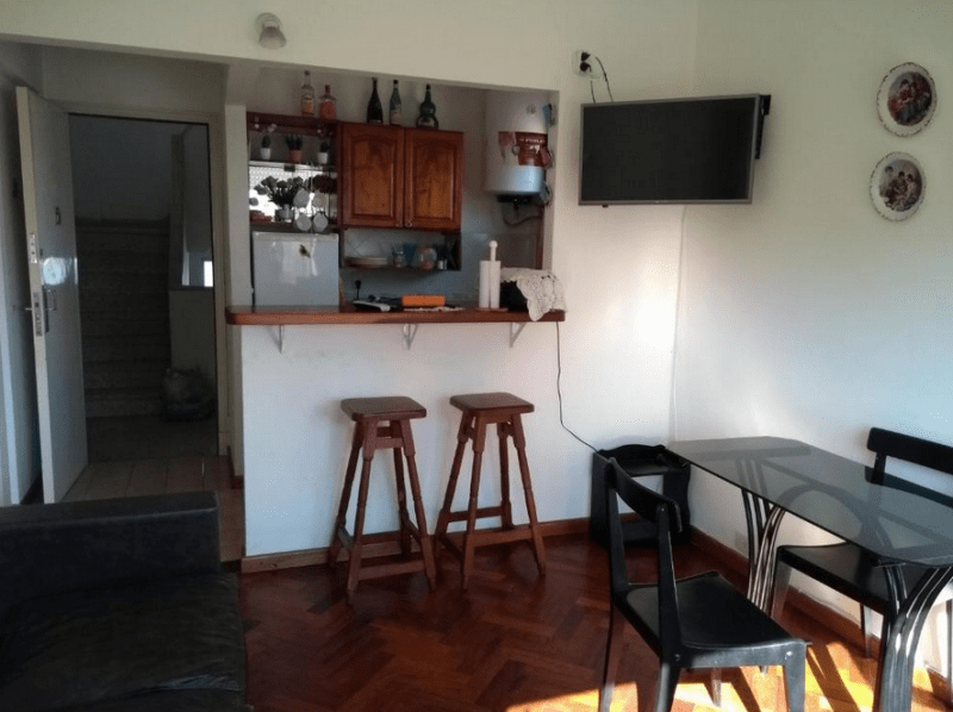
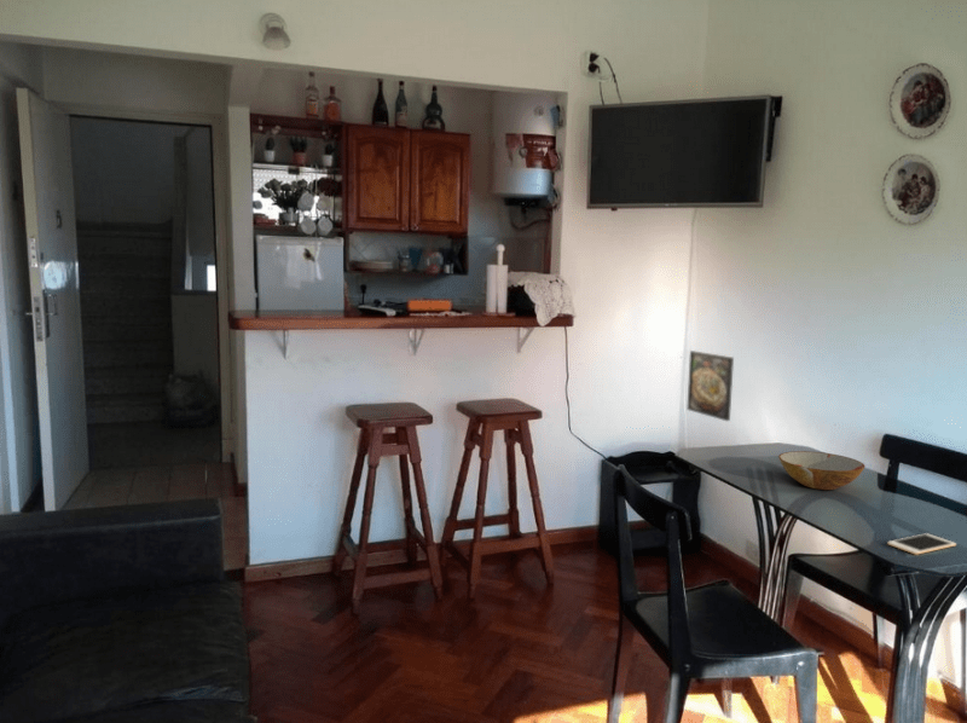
+ cell phone [886,532,957,556]
+ bowl [777,450,865,491]
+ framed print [685,349,735,422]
